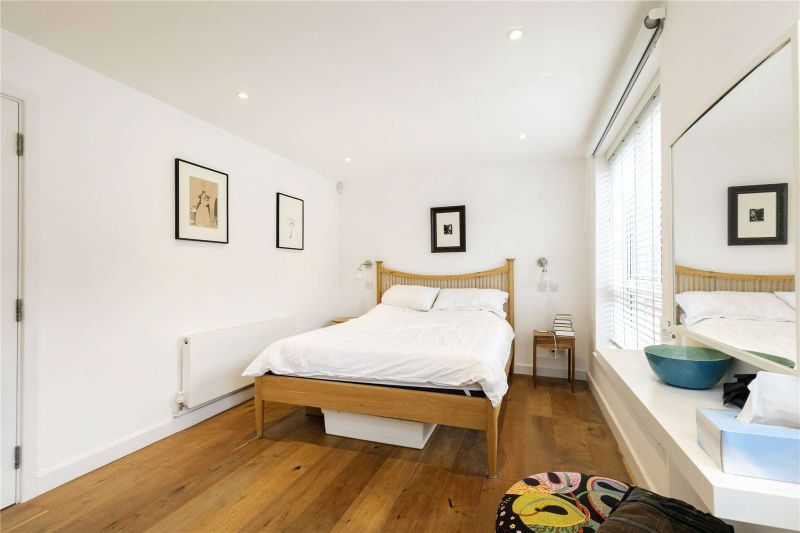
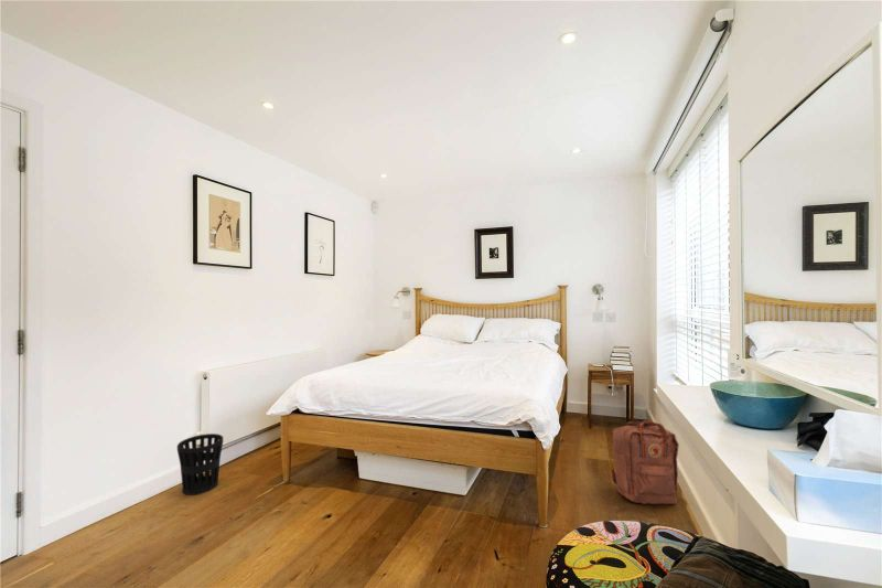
+ wastebasket [176,432,224,496]
+ backpack [610,419,680,505]
